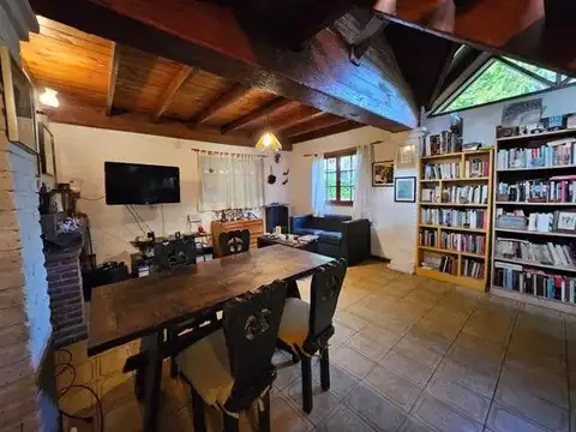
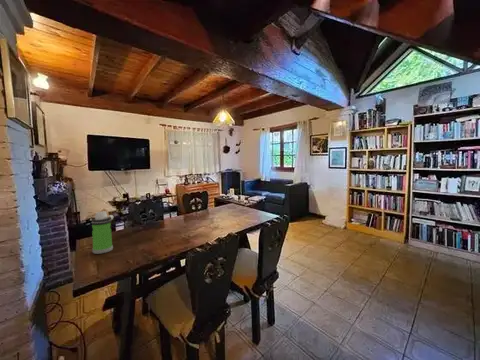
+ water bottle [91,211,114,255]
